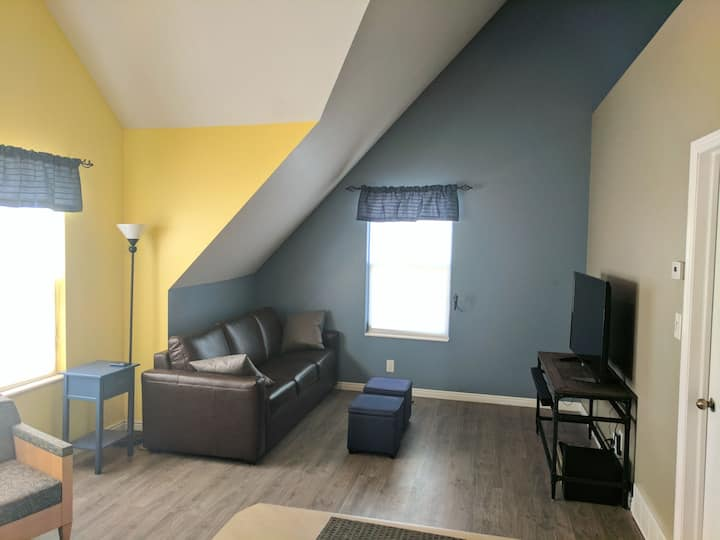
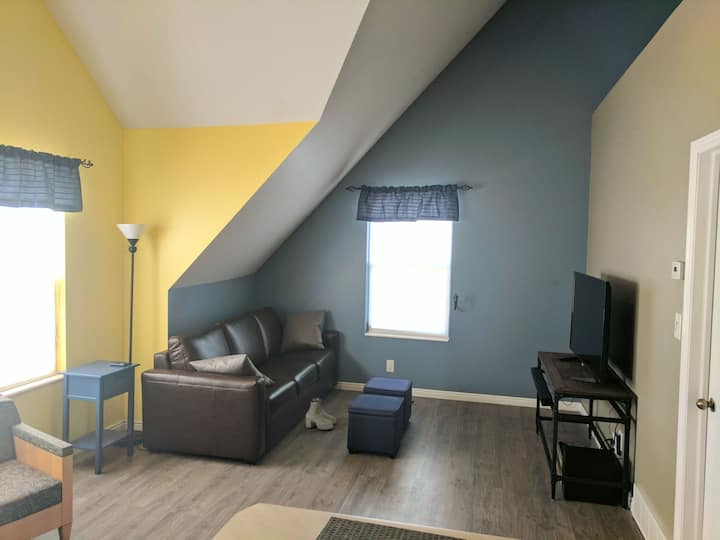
+ boots [305,396,337,431]
